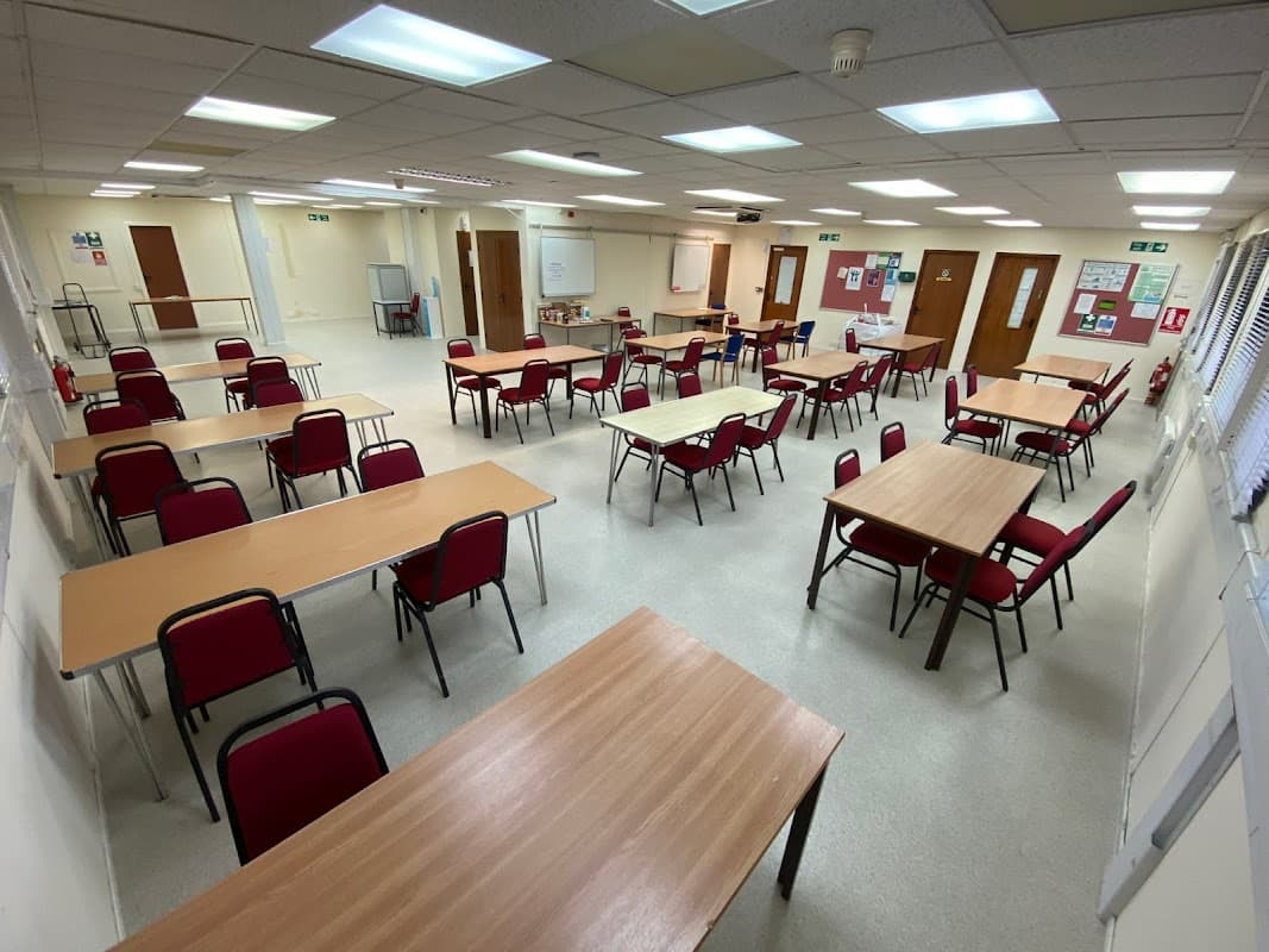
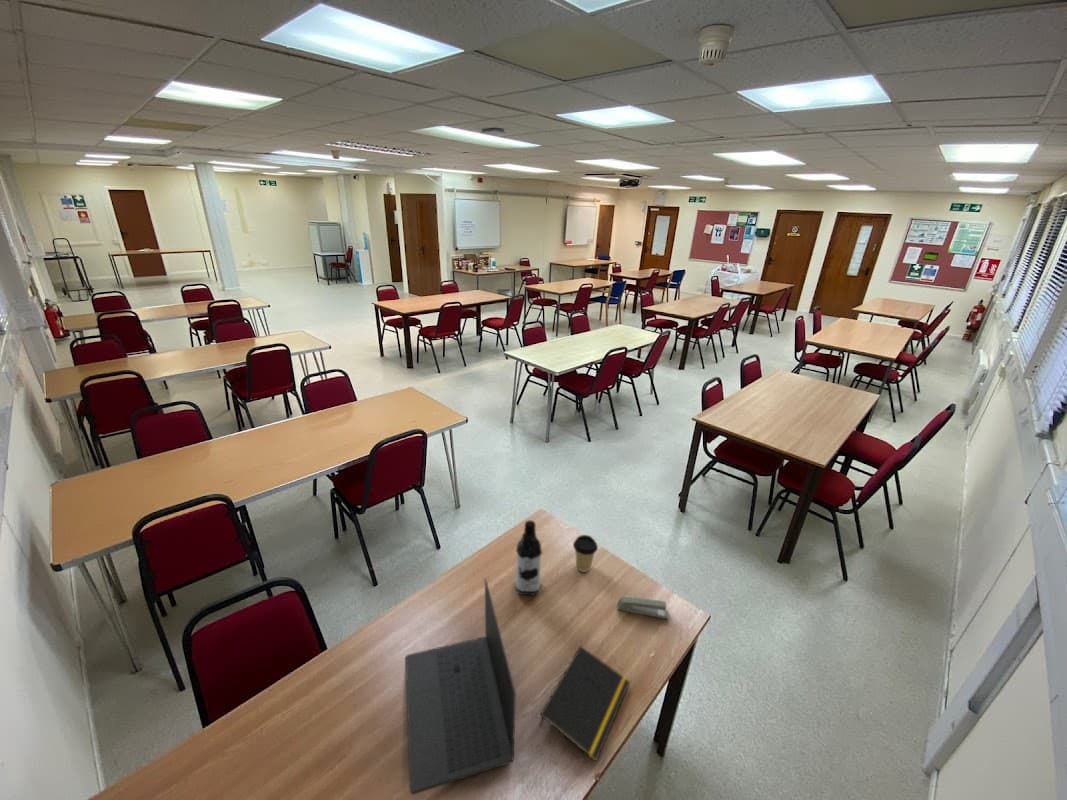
+ notepad [538,645,631,762]
+ laptop [405,577,517,795]
+ stapler [617,596,670,621]
+ coffee cup [572,534,599,573]
+ water bottle [515,519,543,596]
